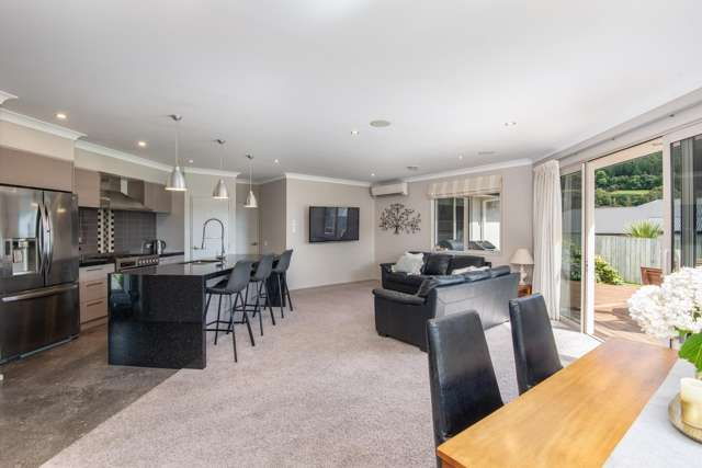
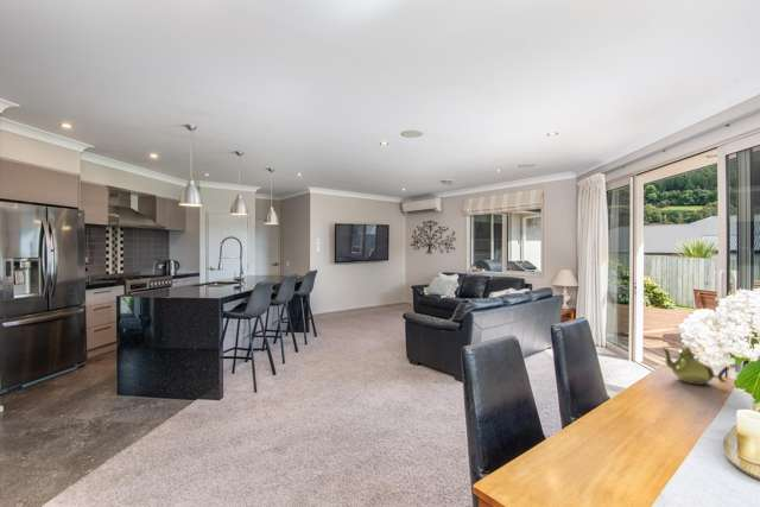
+ teapot [659,344,730,386]
